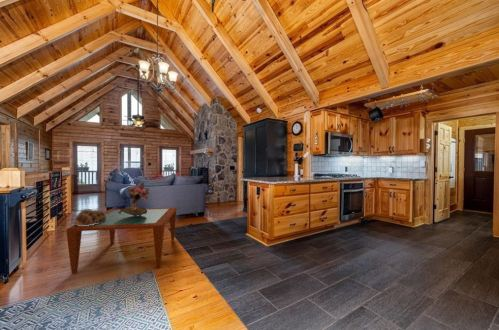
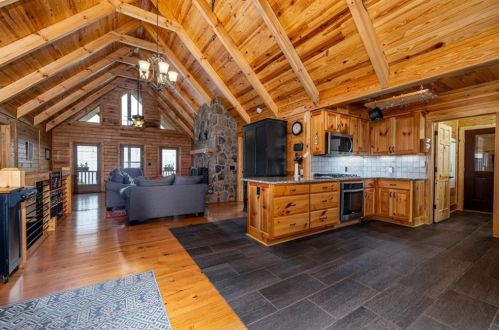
- coffee table [65,206,178,275]
- bouquet [118,181,150,216]
- decorative sphere [73,208,106,226]
